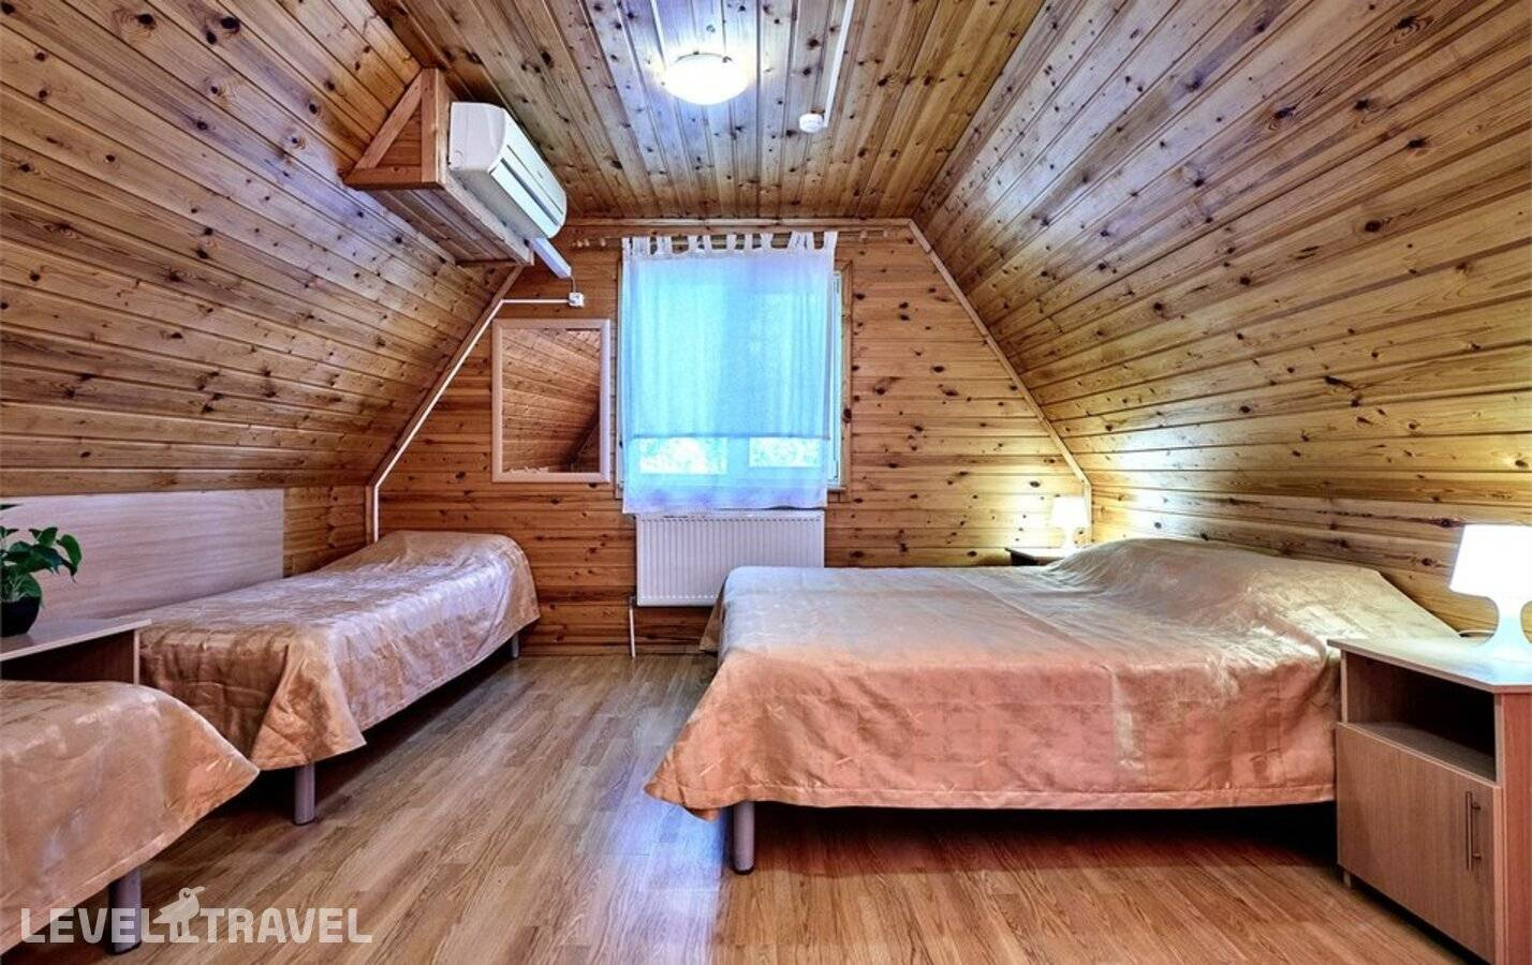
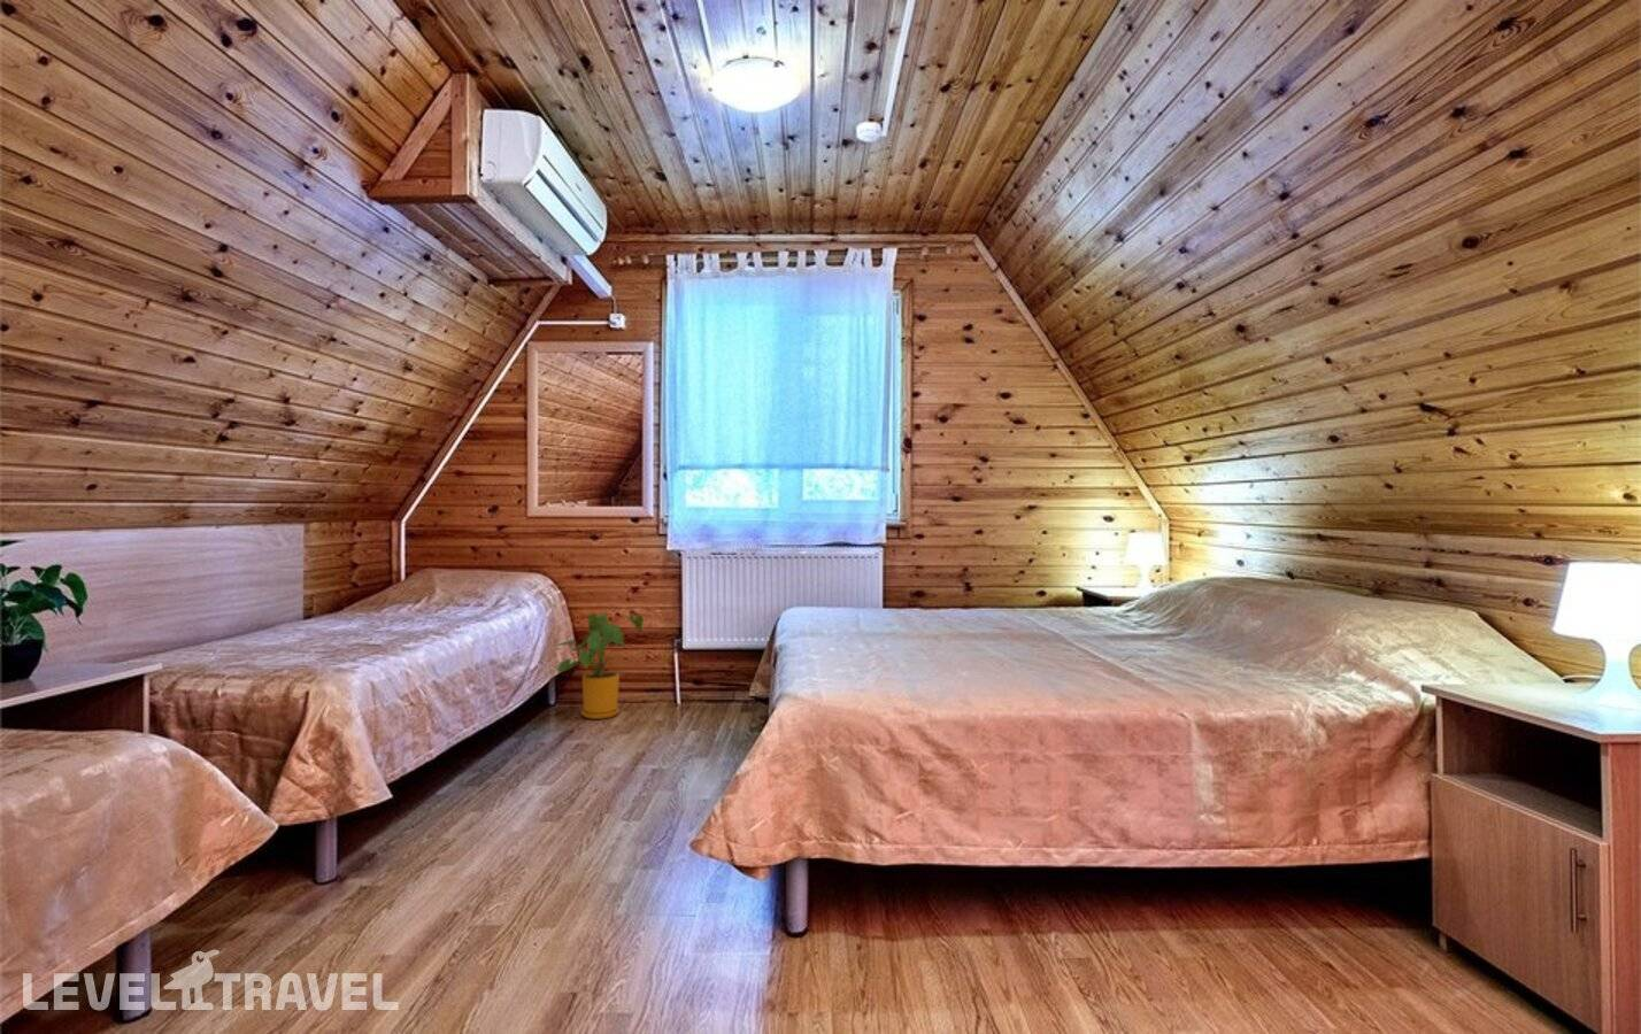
+ house plant [553,610,644,721]
